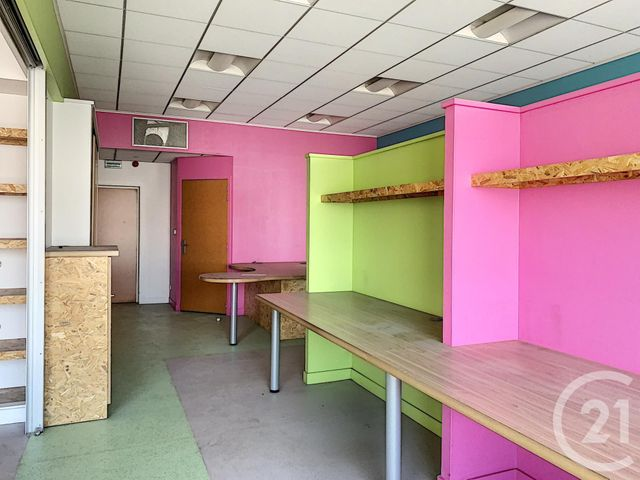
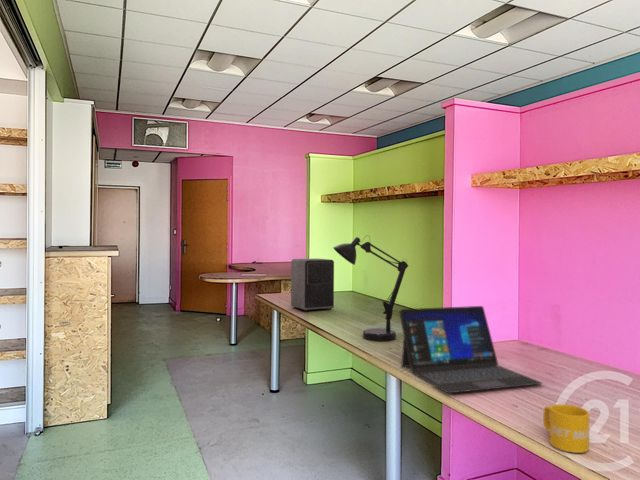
+ laptop [398,305,544,394]
+ speaker [290,257,335,312]
+ desk lamp [332,234,409,342]
+ mug [542,403,590,454]
